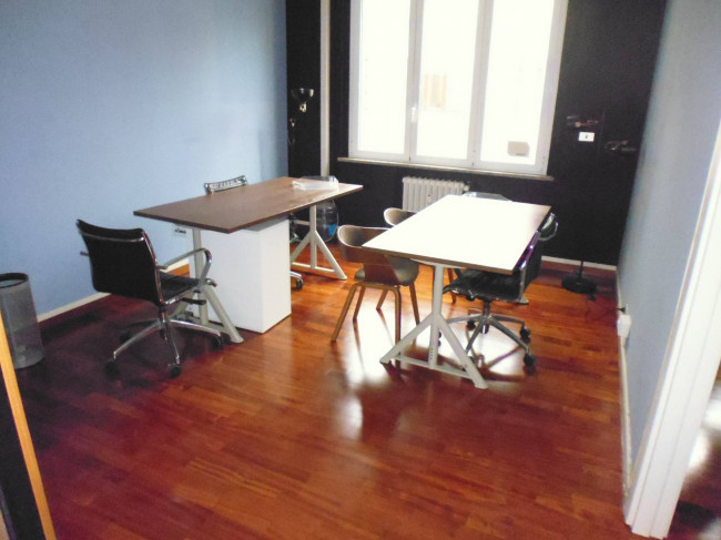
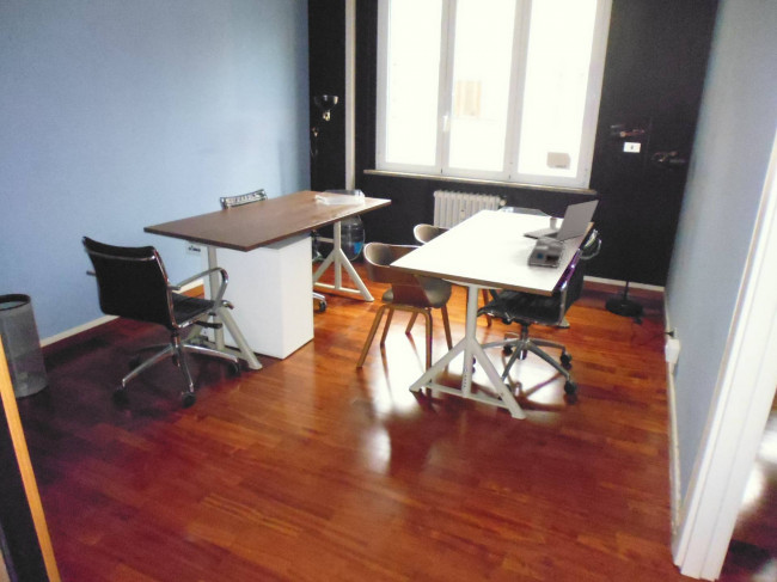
+ laptop [522,200,599,241]
+ desk organizer [526,237,567,269]
